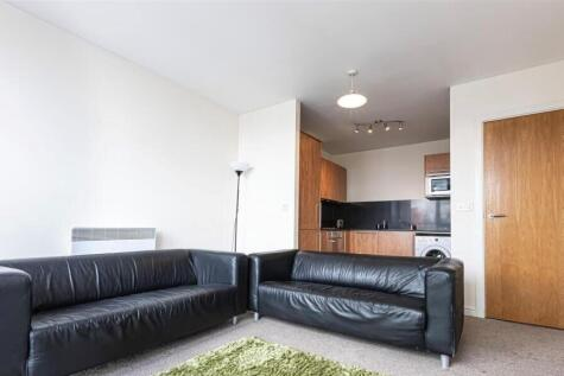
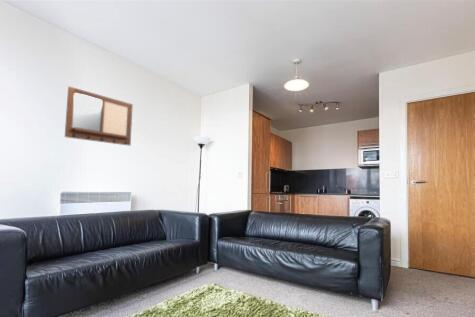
+ writing board [64,86,134,147]
